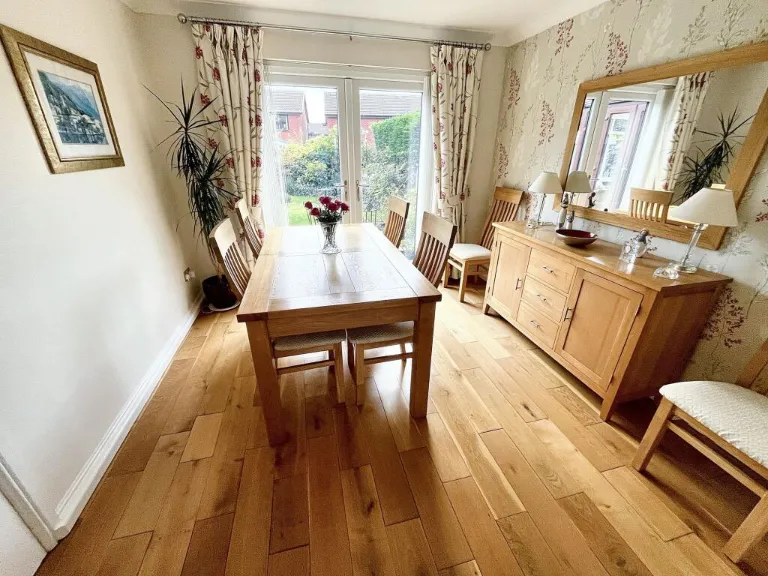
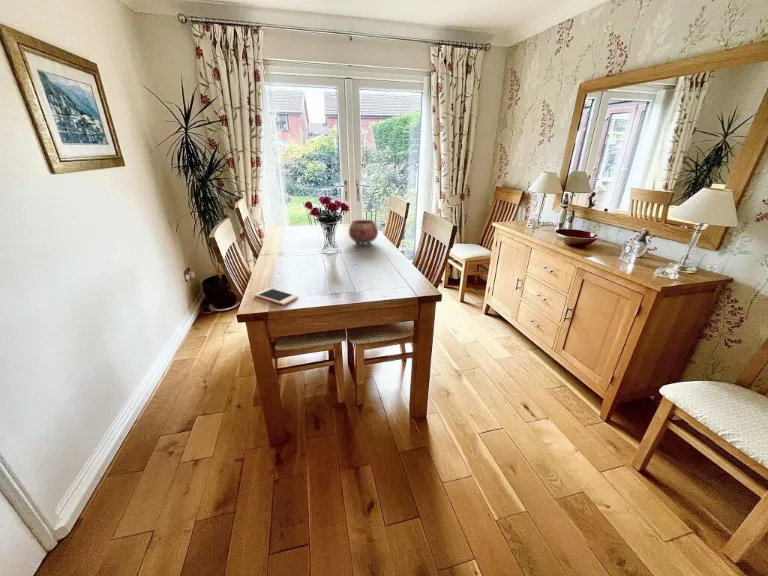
+ cell phone [254,287,299,306]
+ bowl [348,219,379,247]
